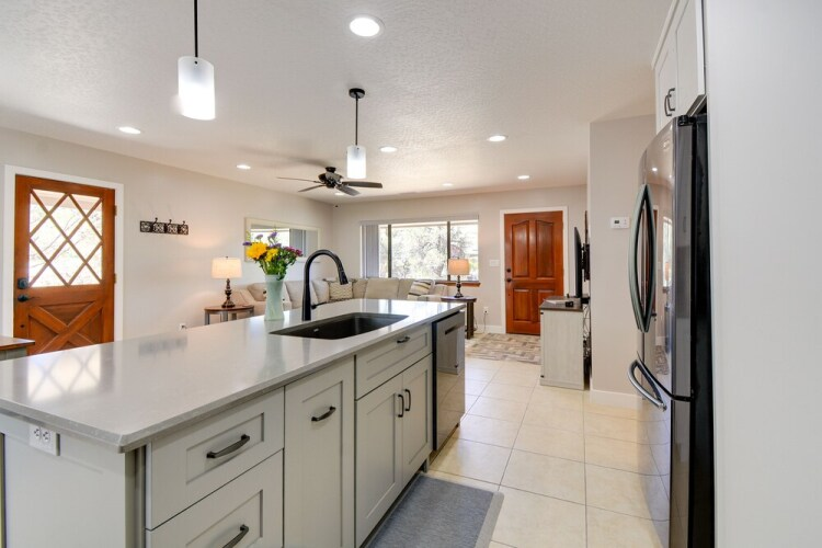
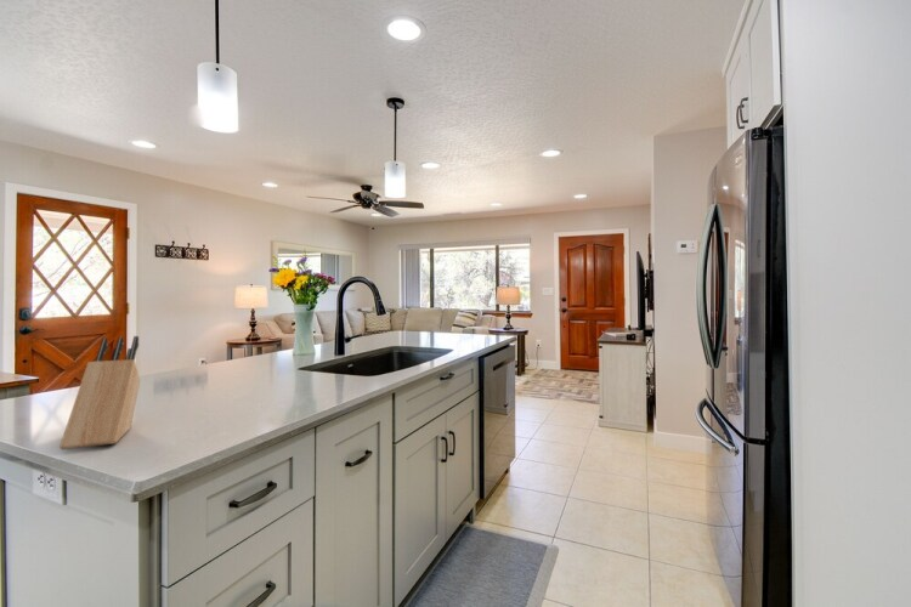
+ knife block [58,335,141,450]
